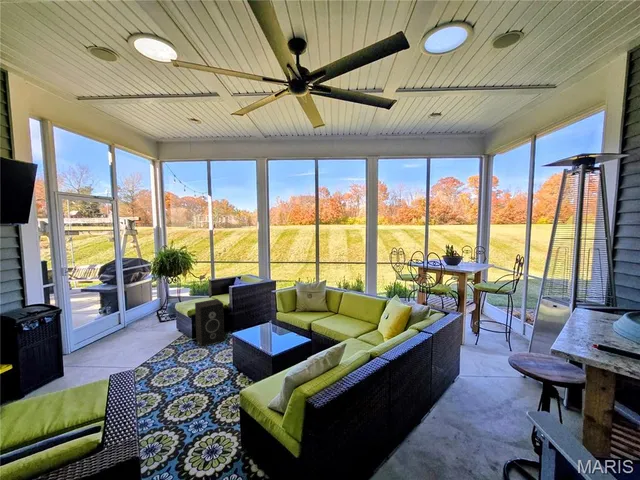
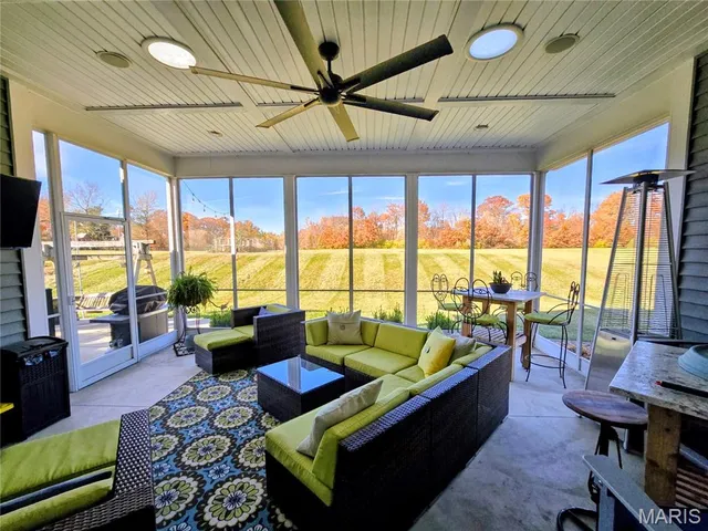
- speaker [194,298,225,347]
